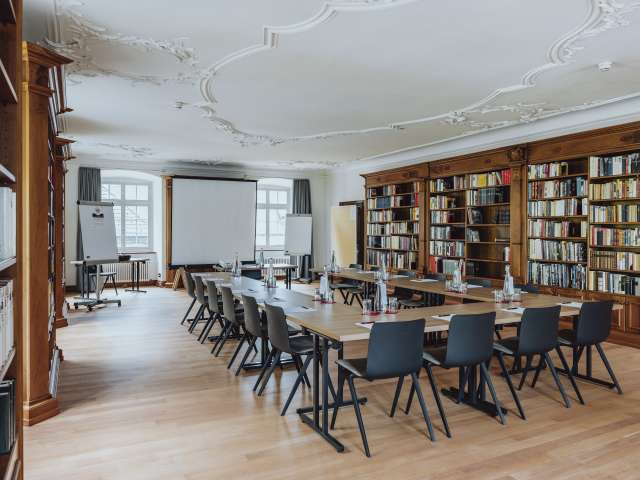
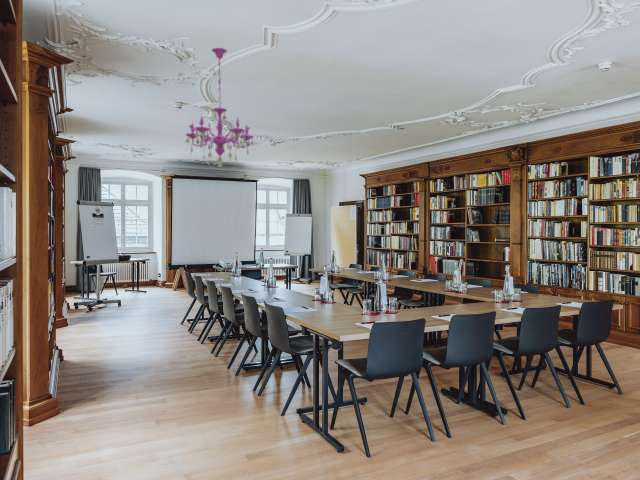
+ chandelier [184,47,255,168]
